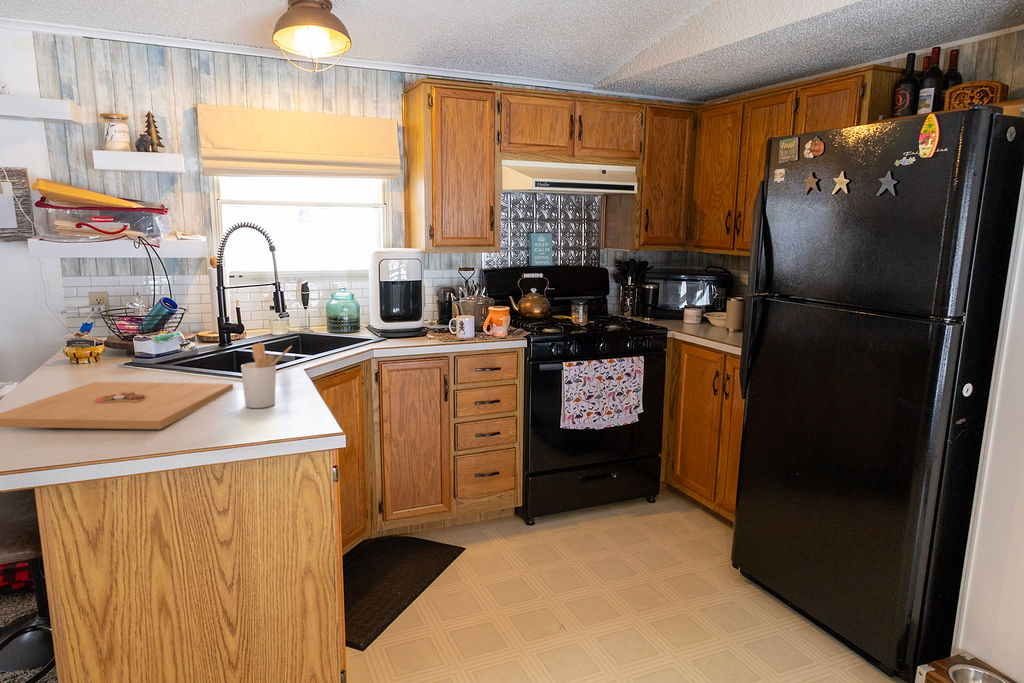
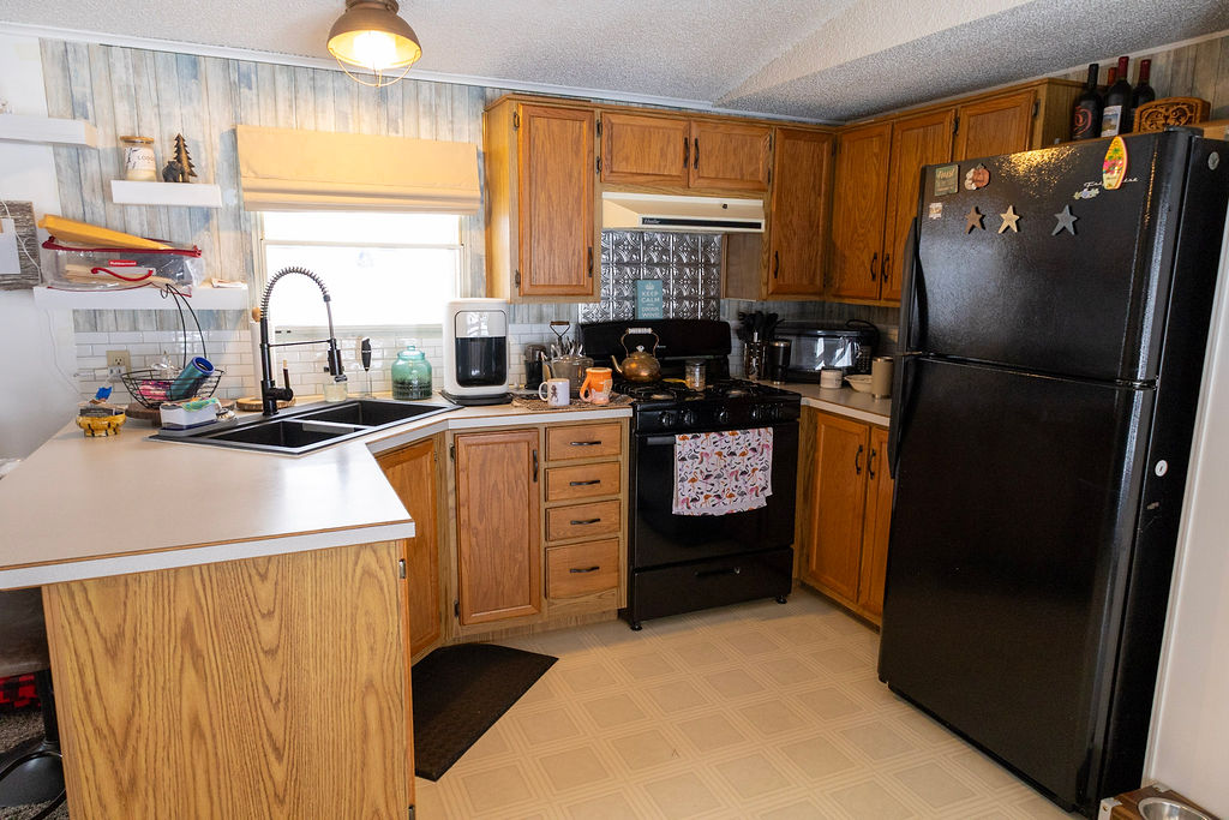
- platter [0,381,234,430]
- utensil holder [240,342,293,409]
